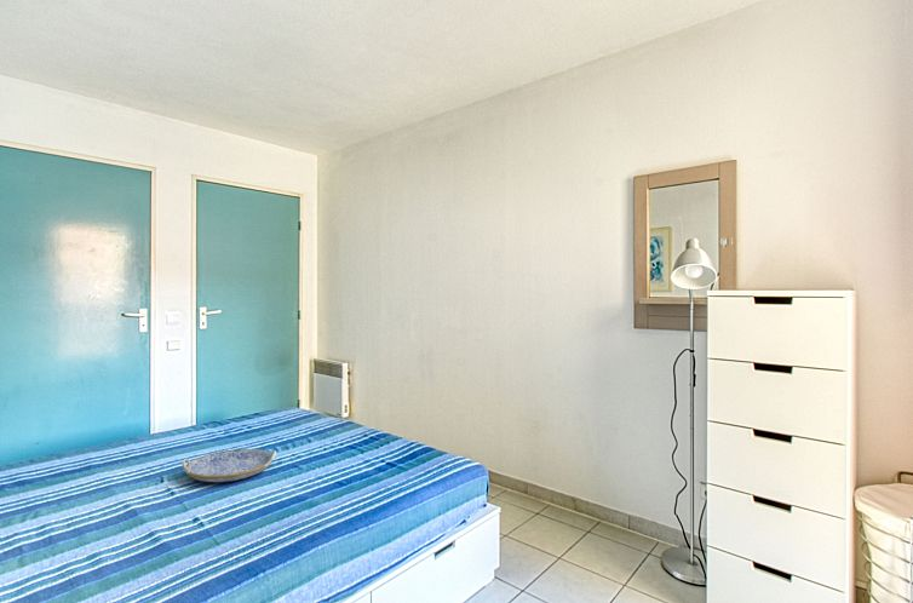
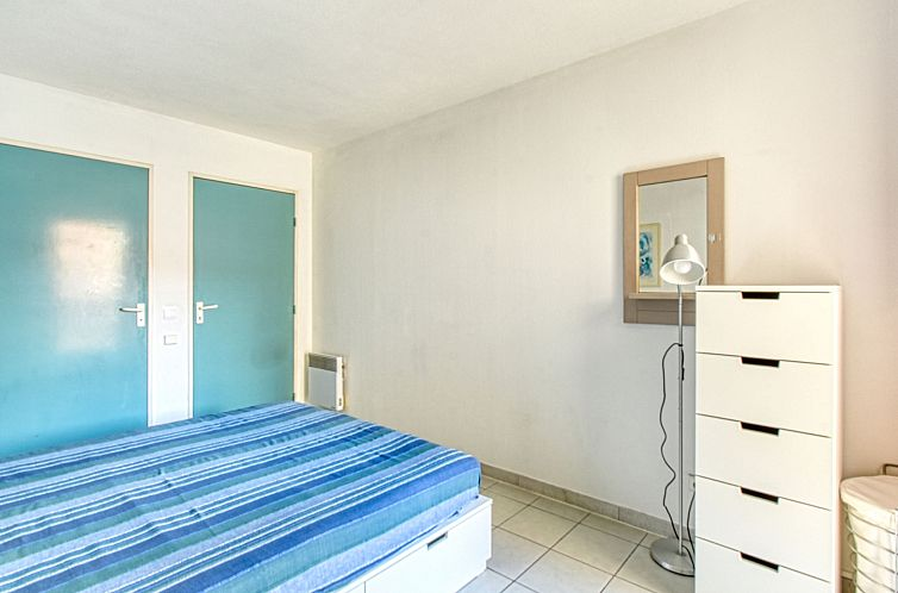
- serving tray [180,448,277,483]
